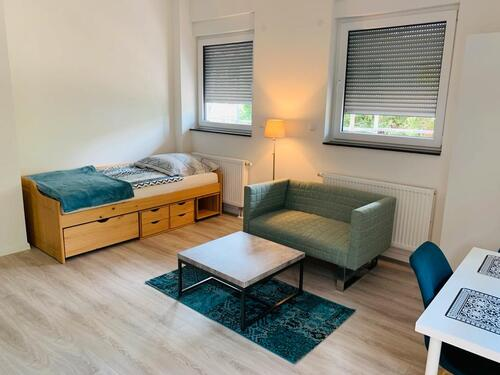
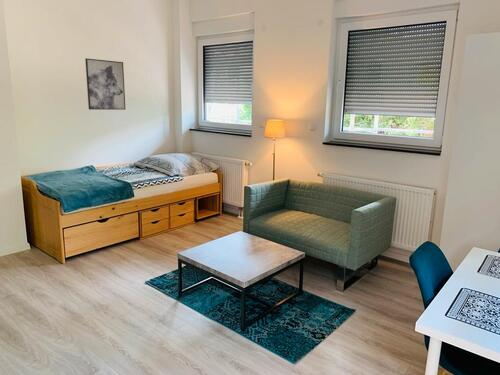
+ wall art [84,57,126,111]
